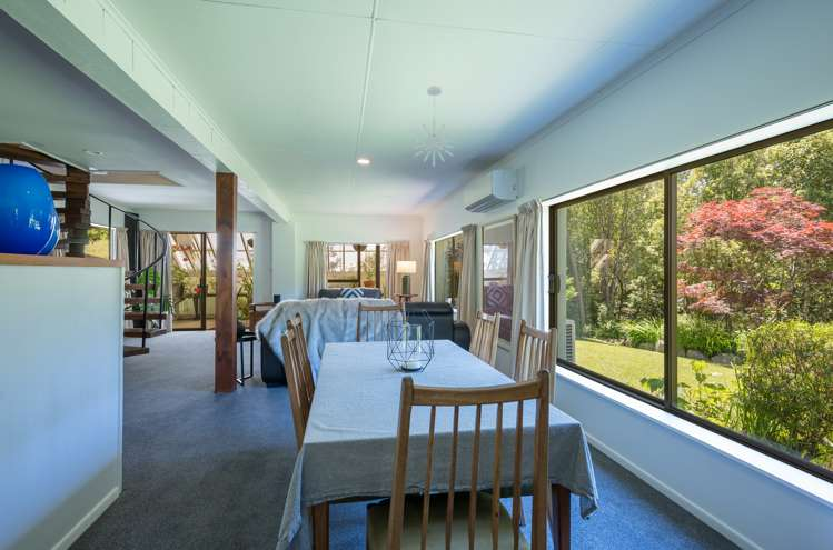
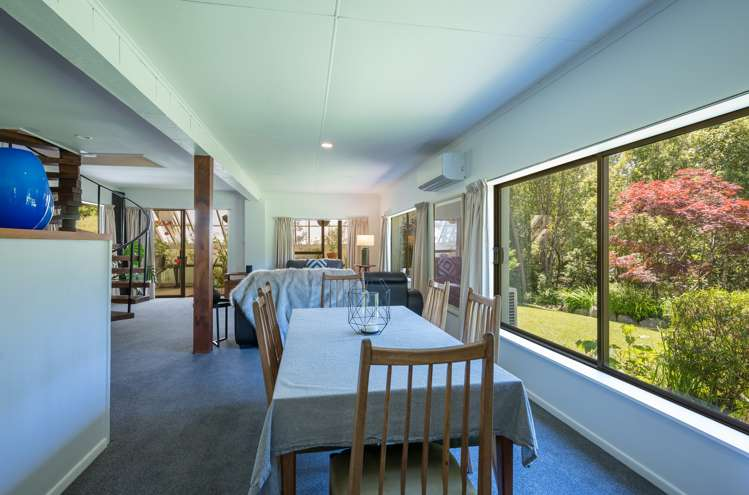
- pendant light [413,86,456,168]
